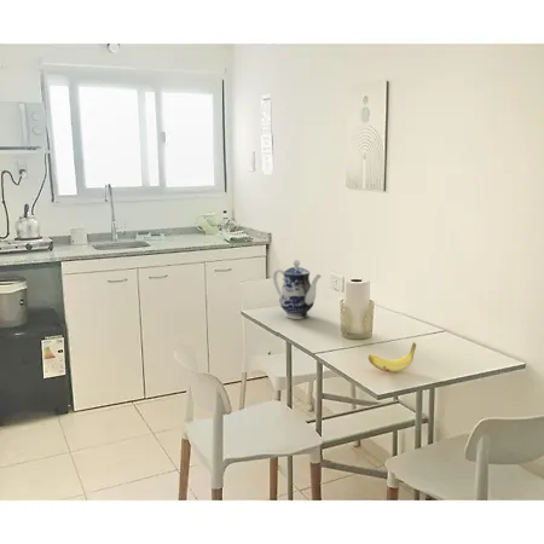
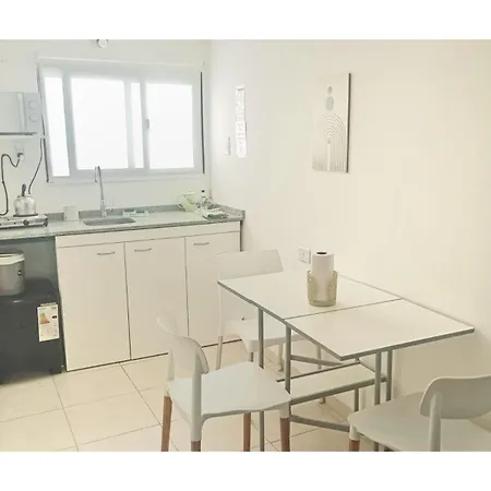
- banana [366,341,417,374]
- teapot [272,259,323,320]
